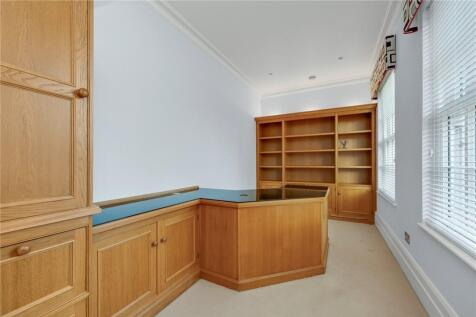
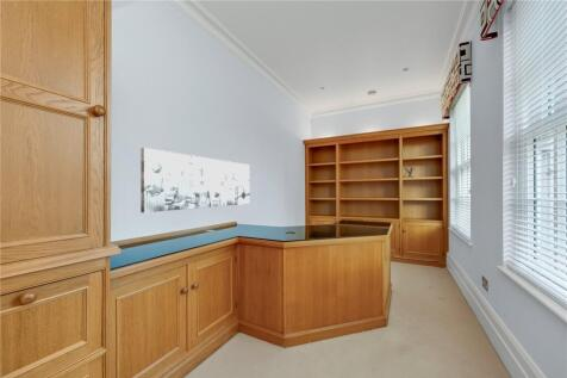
+ wall art [139,147,251,213]
